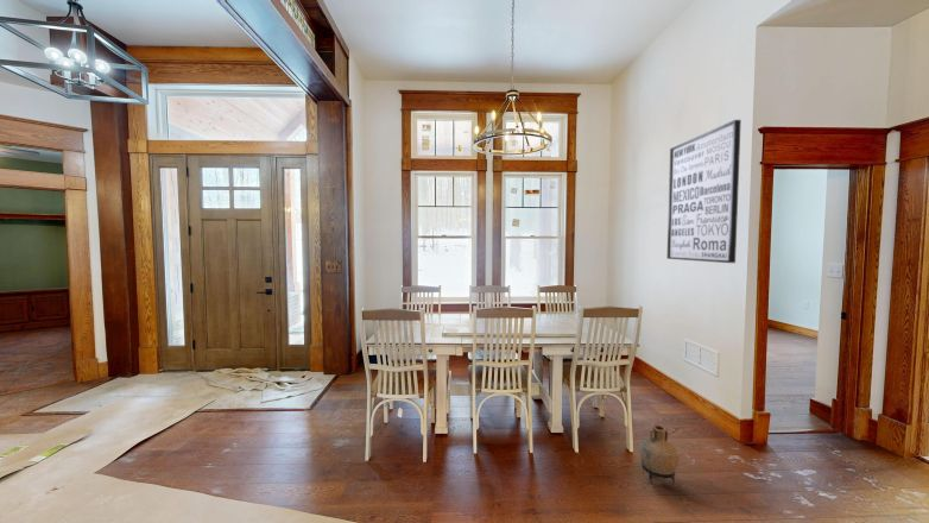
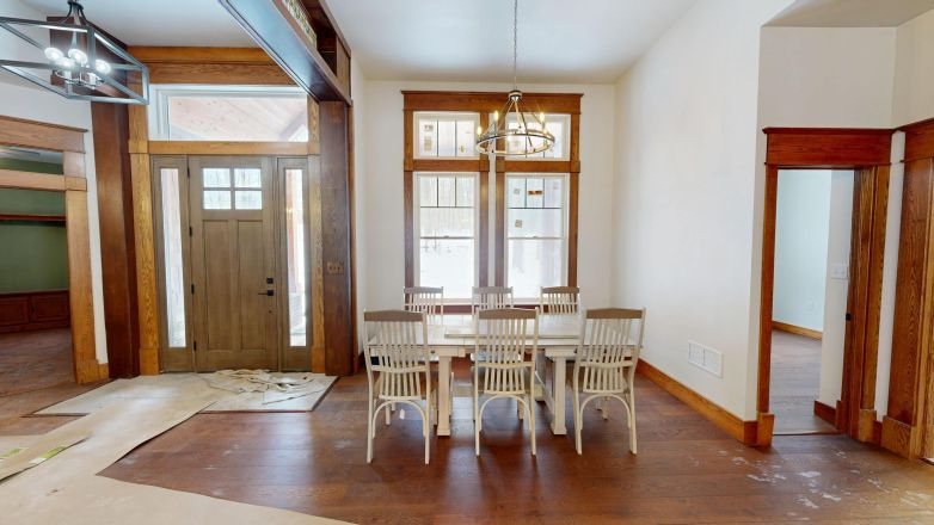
- wall art [666,119,742,264]
- vase [638,424,680,485]
